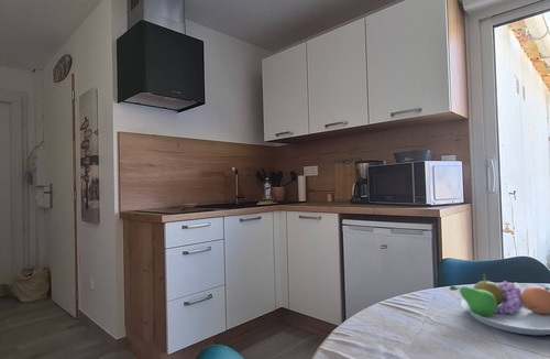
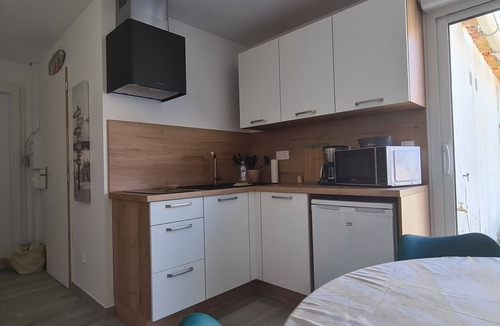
- fruit bowl [449,273,550,336]
